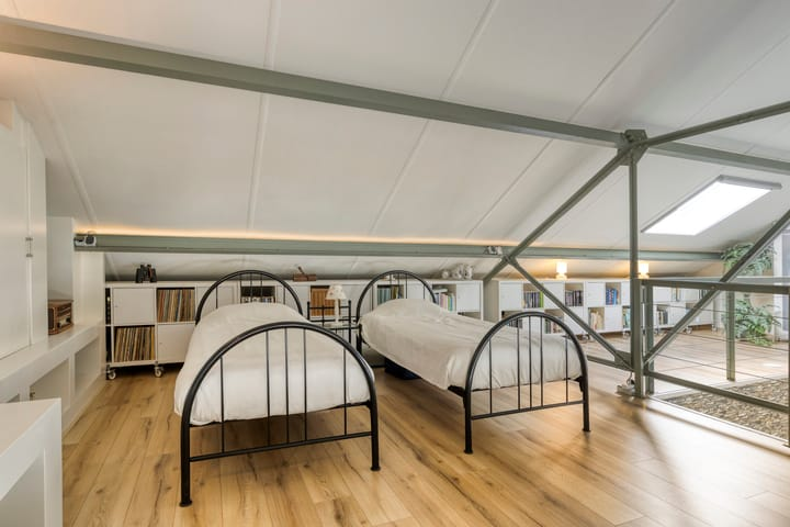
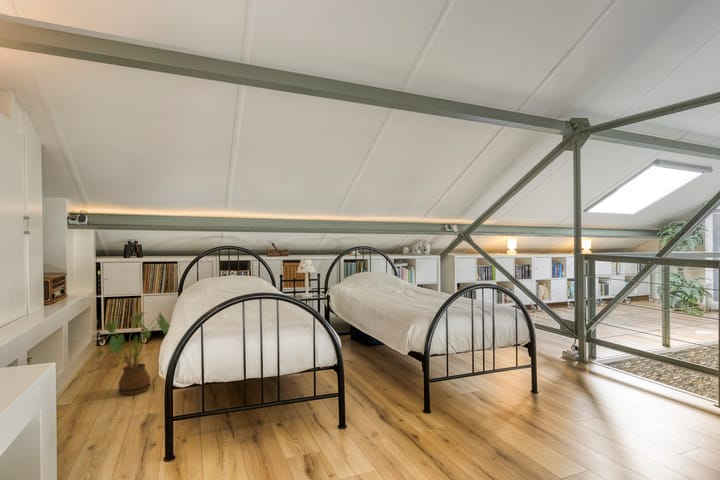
+ house plant [96,311,171,396]
